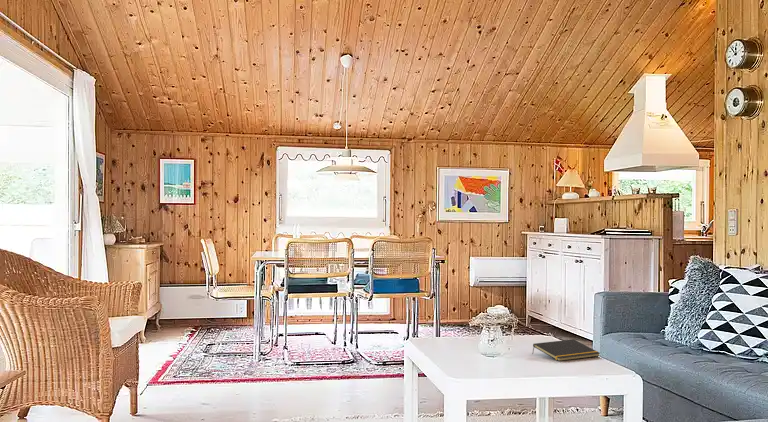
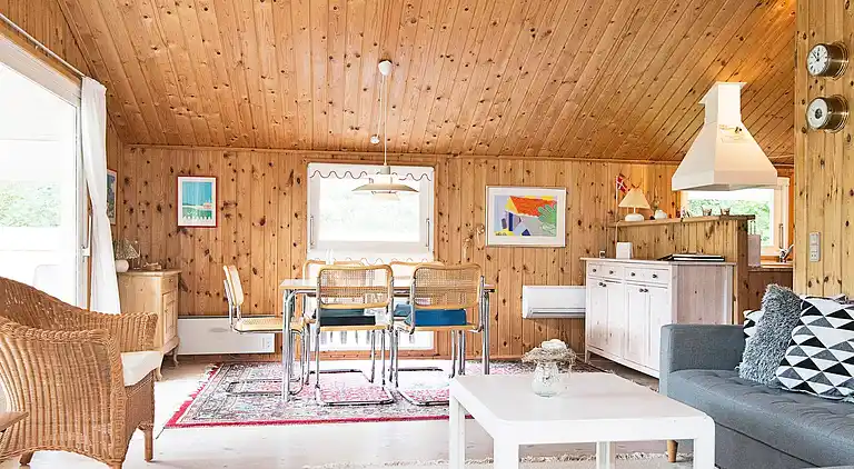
- notepad [531,338,601,362]
